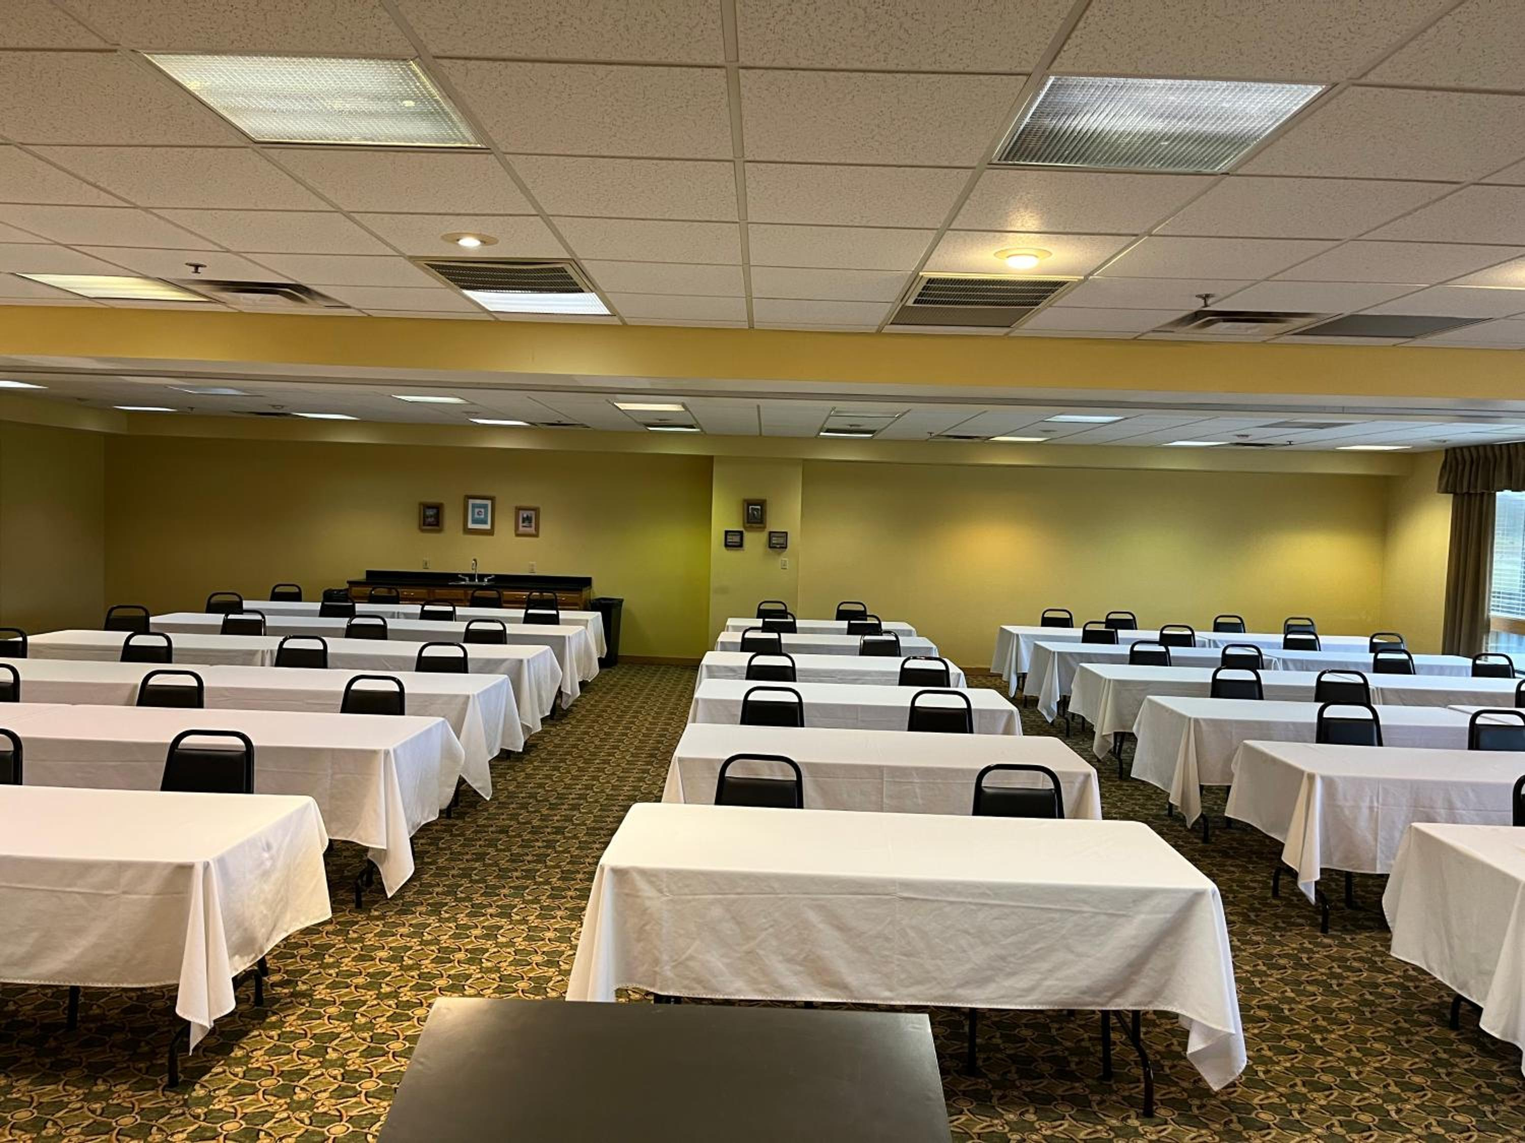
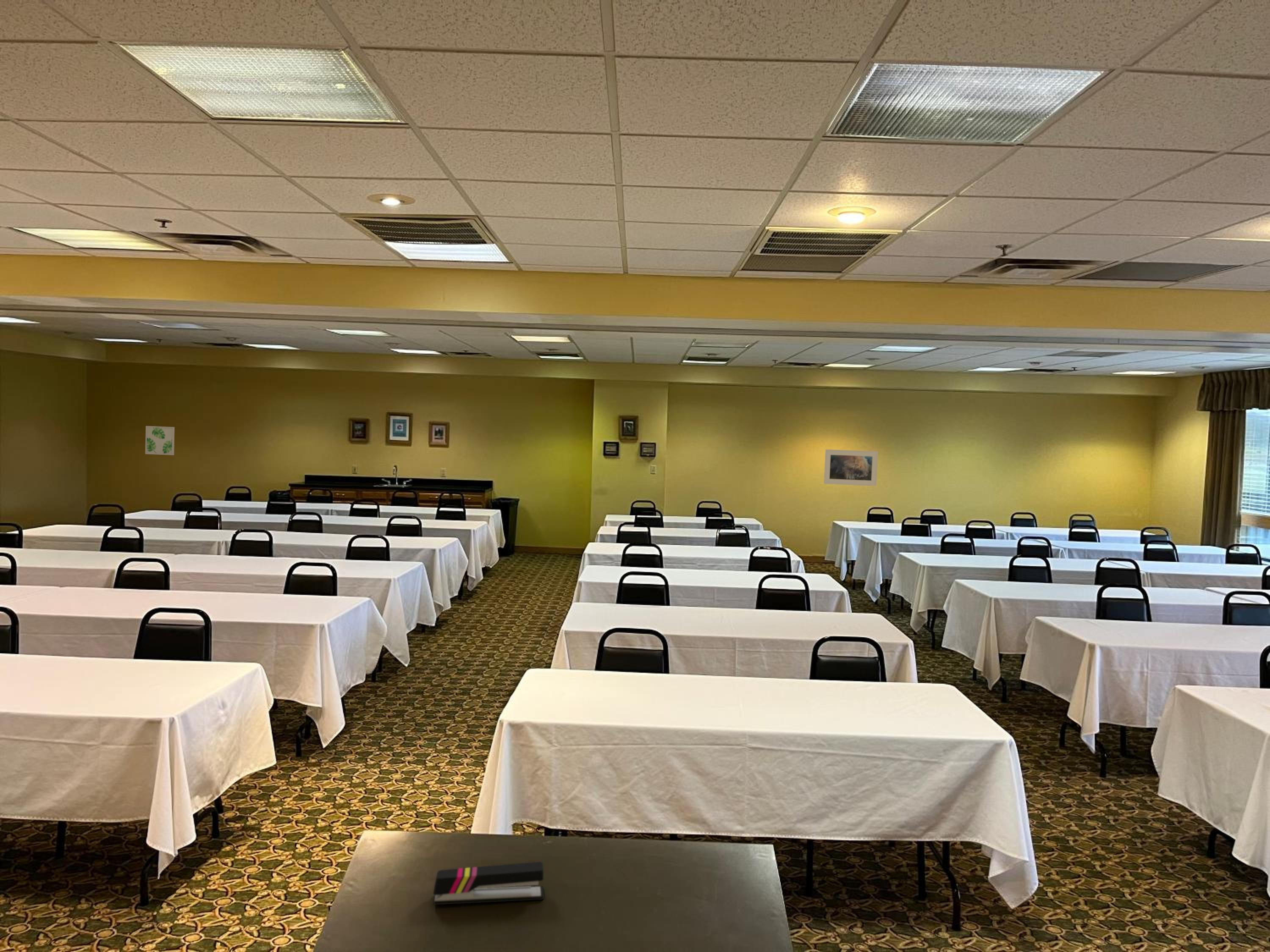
+ wall art [145,426,175,456]
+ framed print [823,449,878,487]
+ stapler [433,861,544,905]
